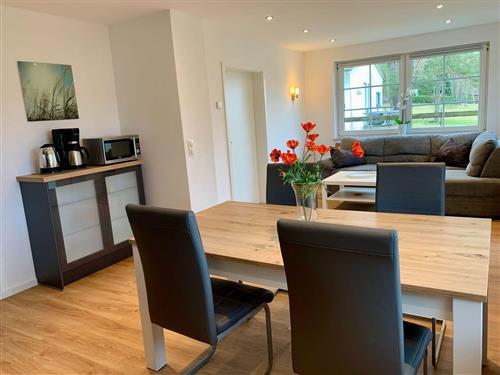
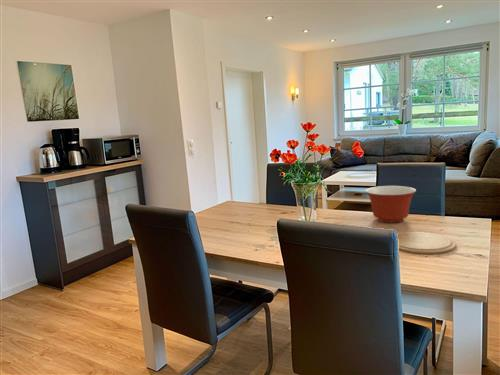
+ plate [397,231,457,255]
+ mixing bowl [364,185,417,224]
